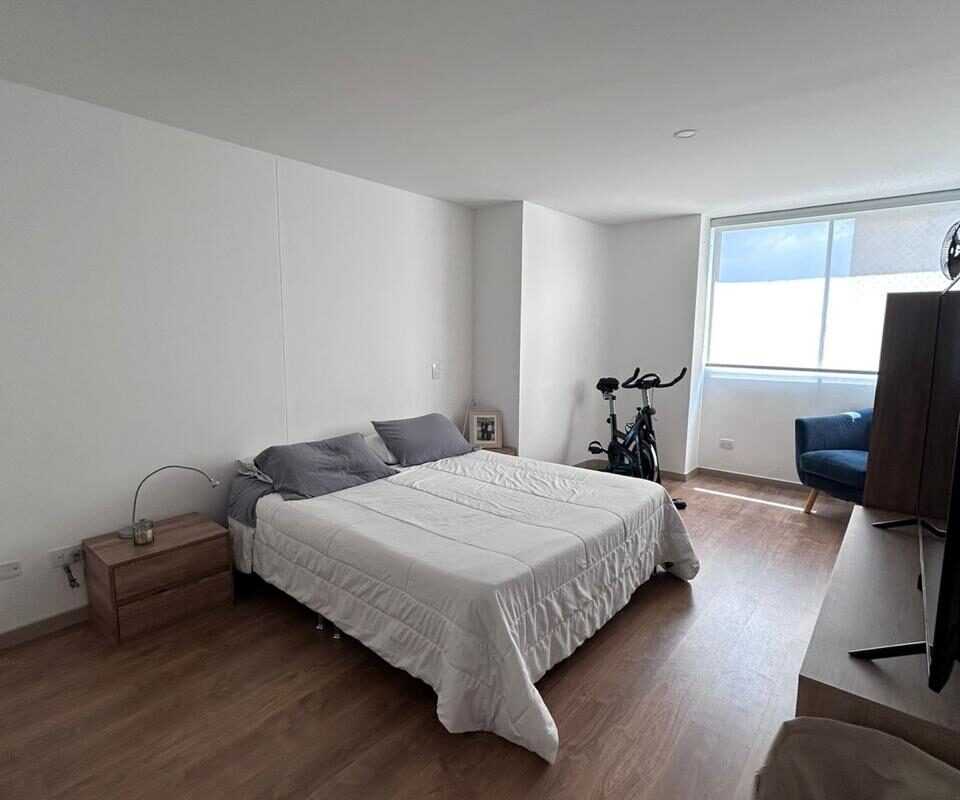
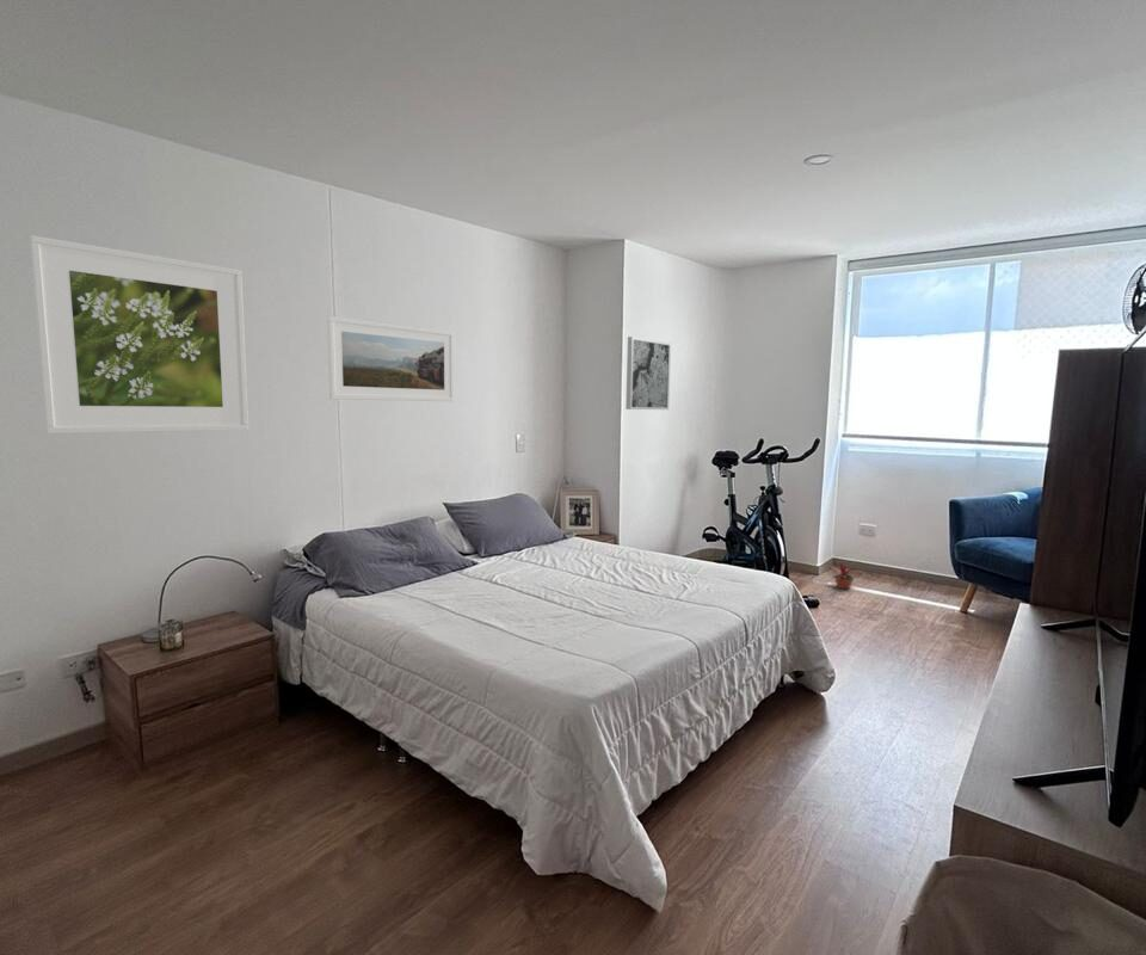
+ wall art [624,335,672,411]
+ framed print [29,234,249,435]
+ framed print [326,315,455,402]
+ potted plant [830,561,860,590]
